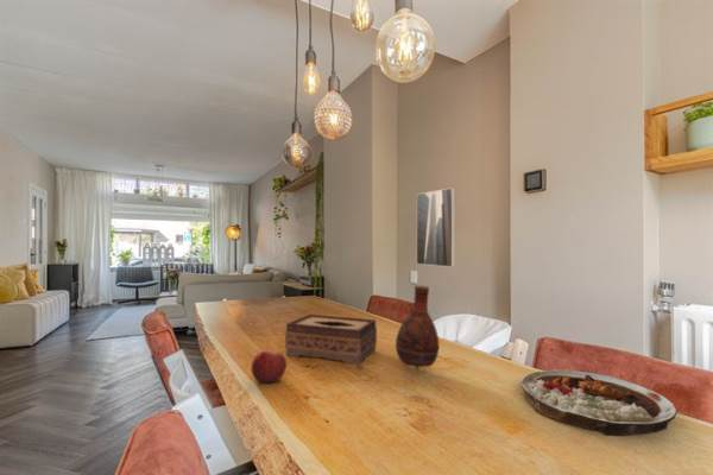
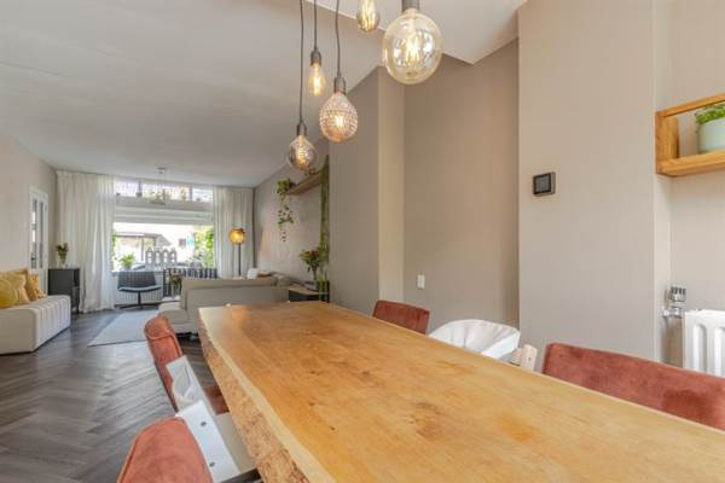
- apple [251,348,288,385]
- vase [395,284,441,388]
- plate [519,369,677,437]
- tissue box [284,314,378,366]
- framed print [416,186,456,268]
